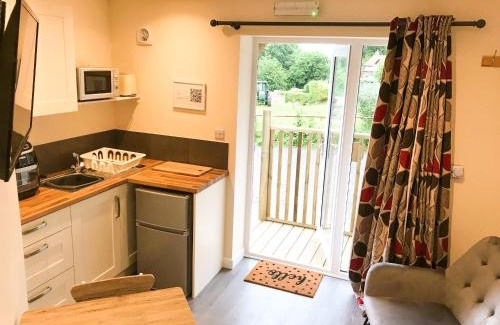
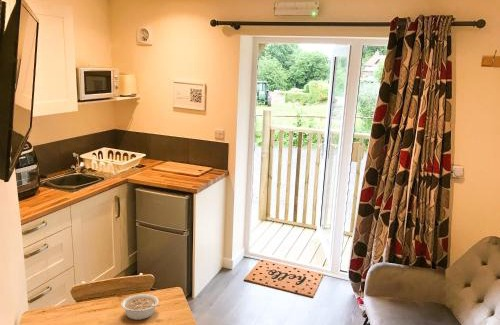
+ legume [120,293,162,321]
